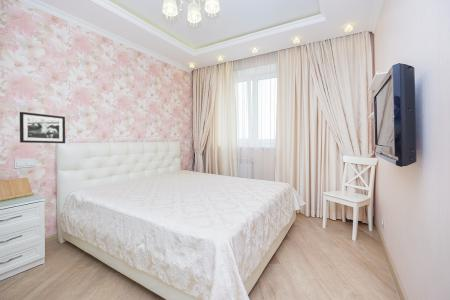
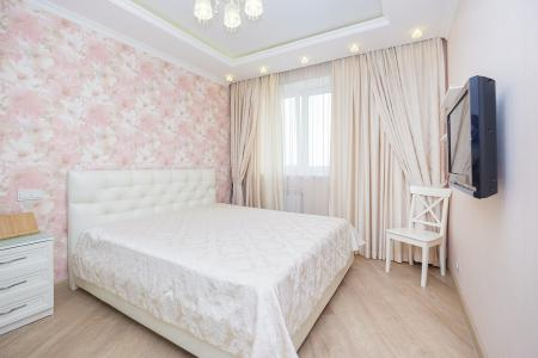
- picture frame [19,111,66,144]
